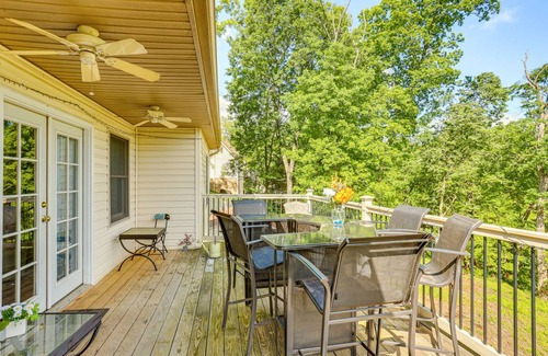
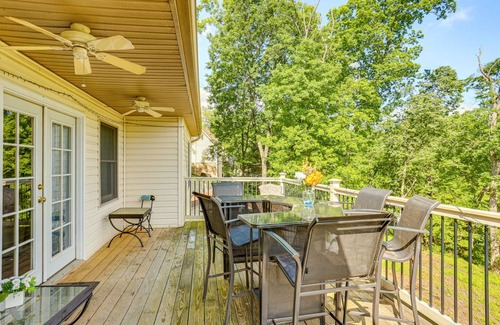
- watering can [195,234,221,260]
- potted plant [174,232,196,253]
